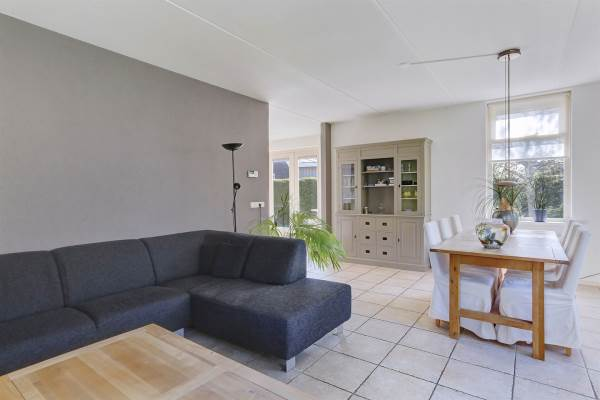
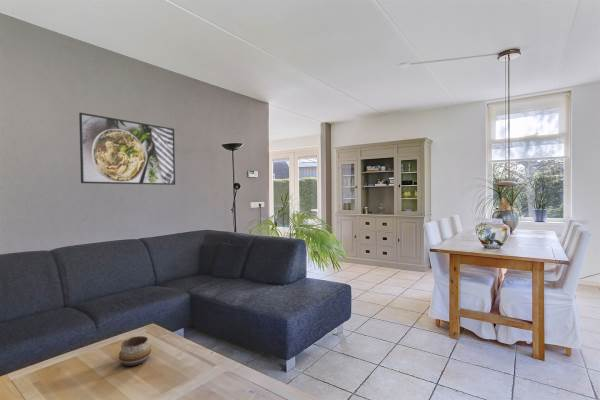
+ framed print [78,112,176,186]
+ decorative bowl [118,335,152,367]
